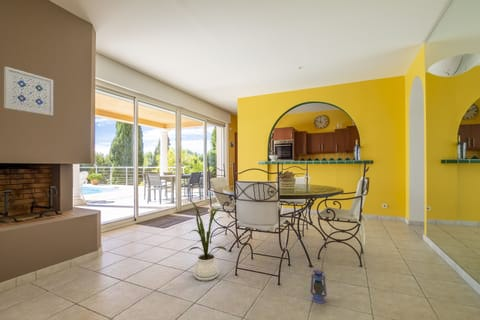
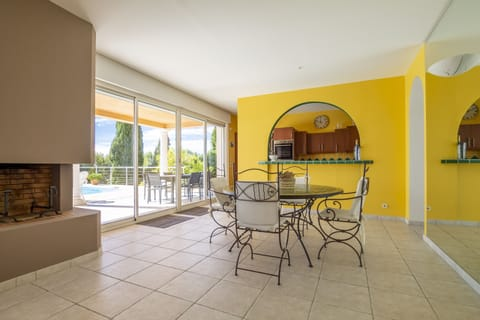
- wall art [3,66,54,116]
- lantern [309,259,328,305]
- house plant [186,198,228,282]
